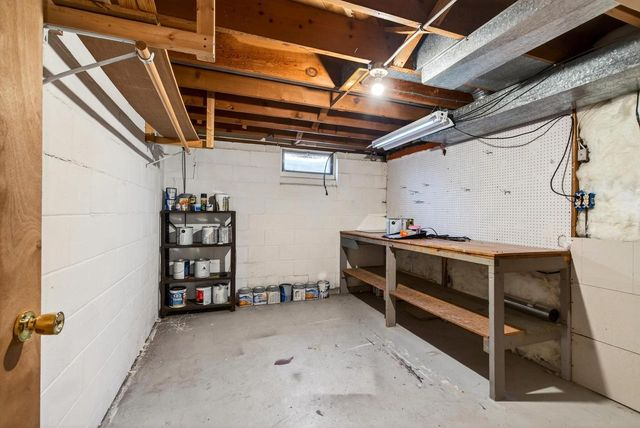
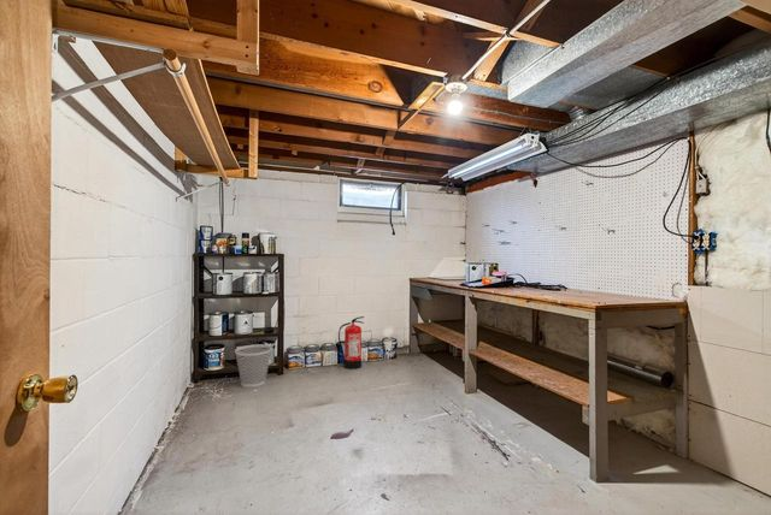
+ wastebasket [234,343,273,389]
+ fire extinguisher [337,315,365,371]
